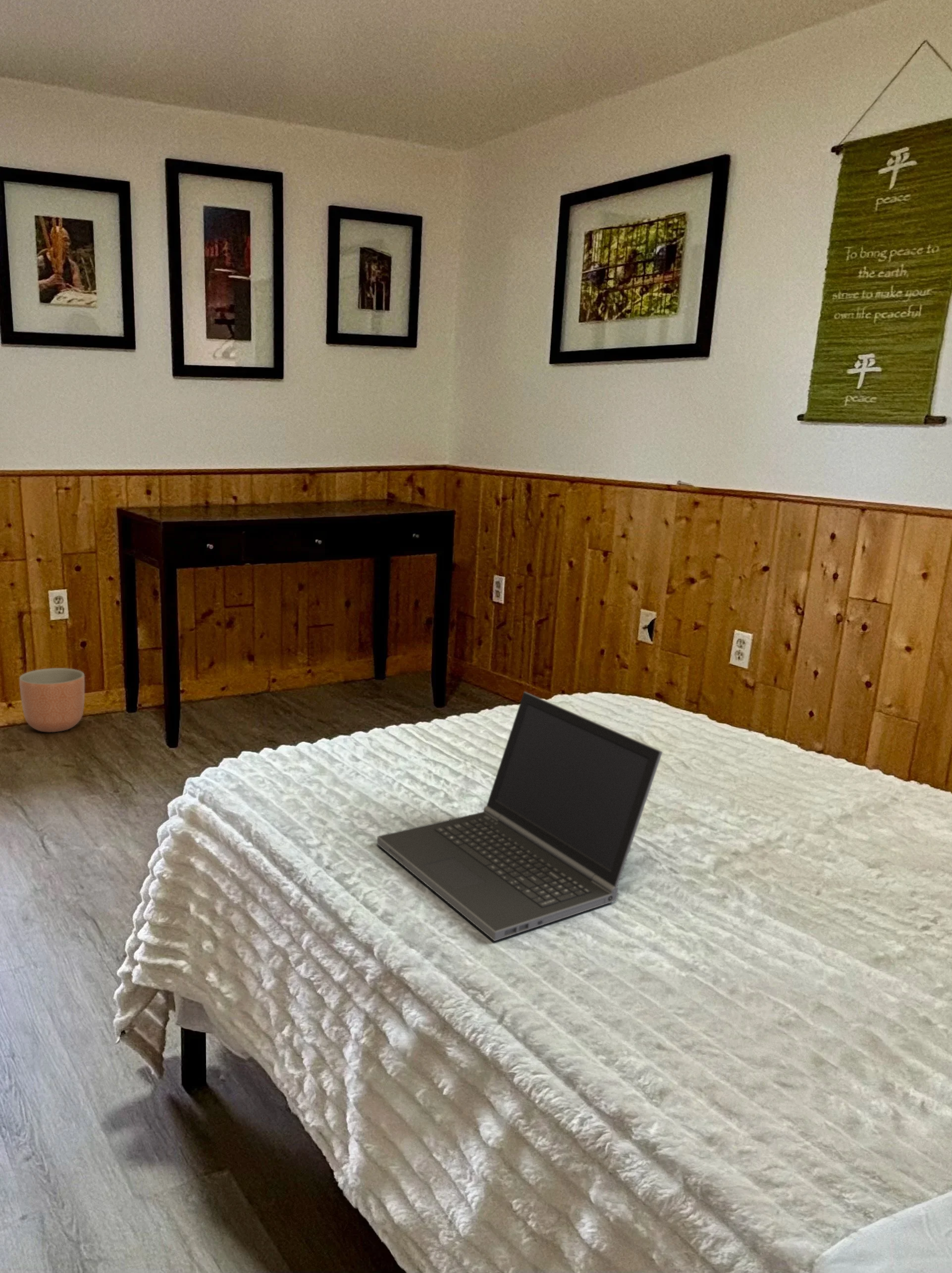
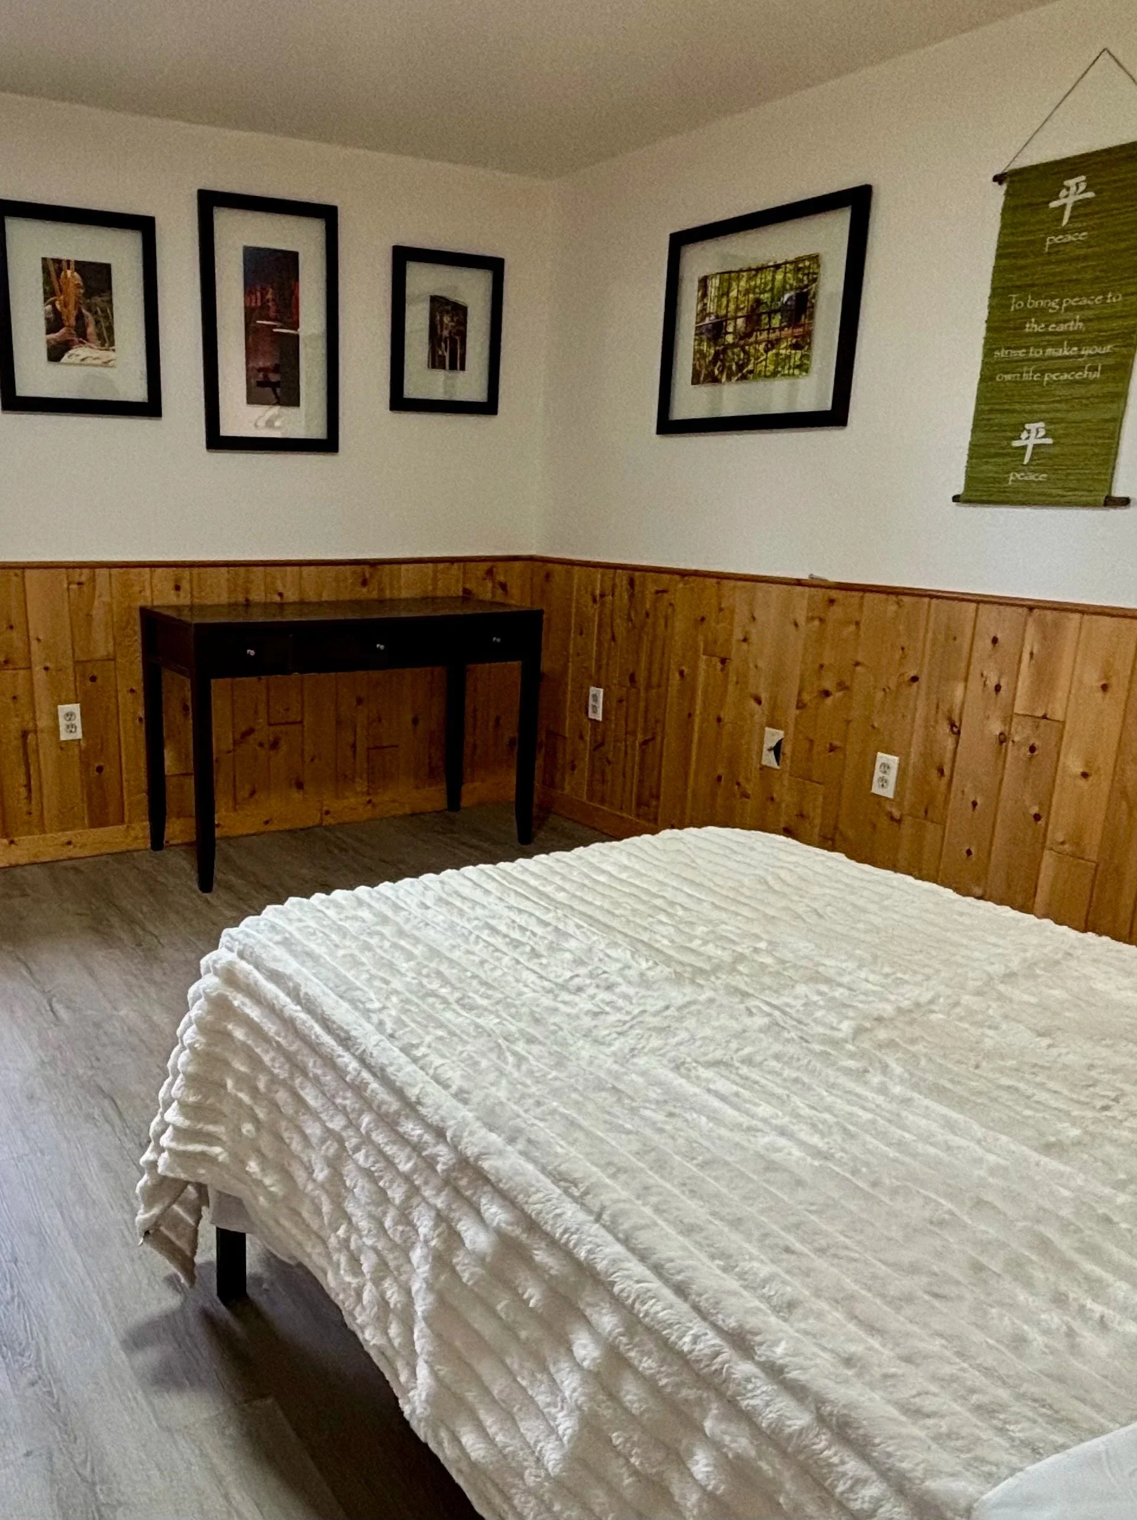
- laptop computer [376,691,663,941]
- planter [19,667,85,733]
